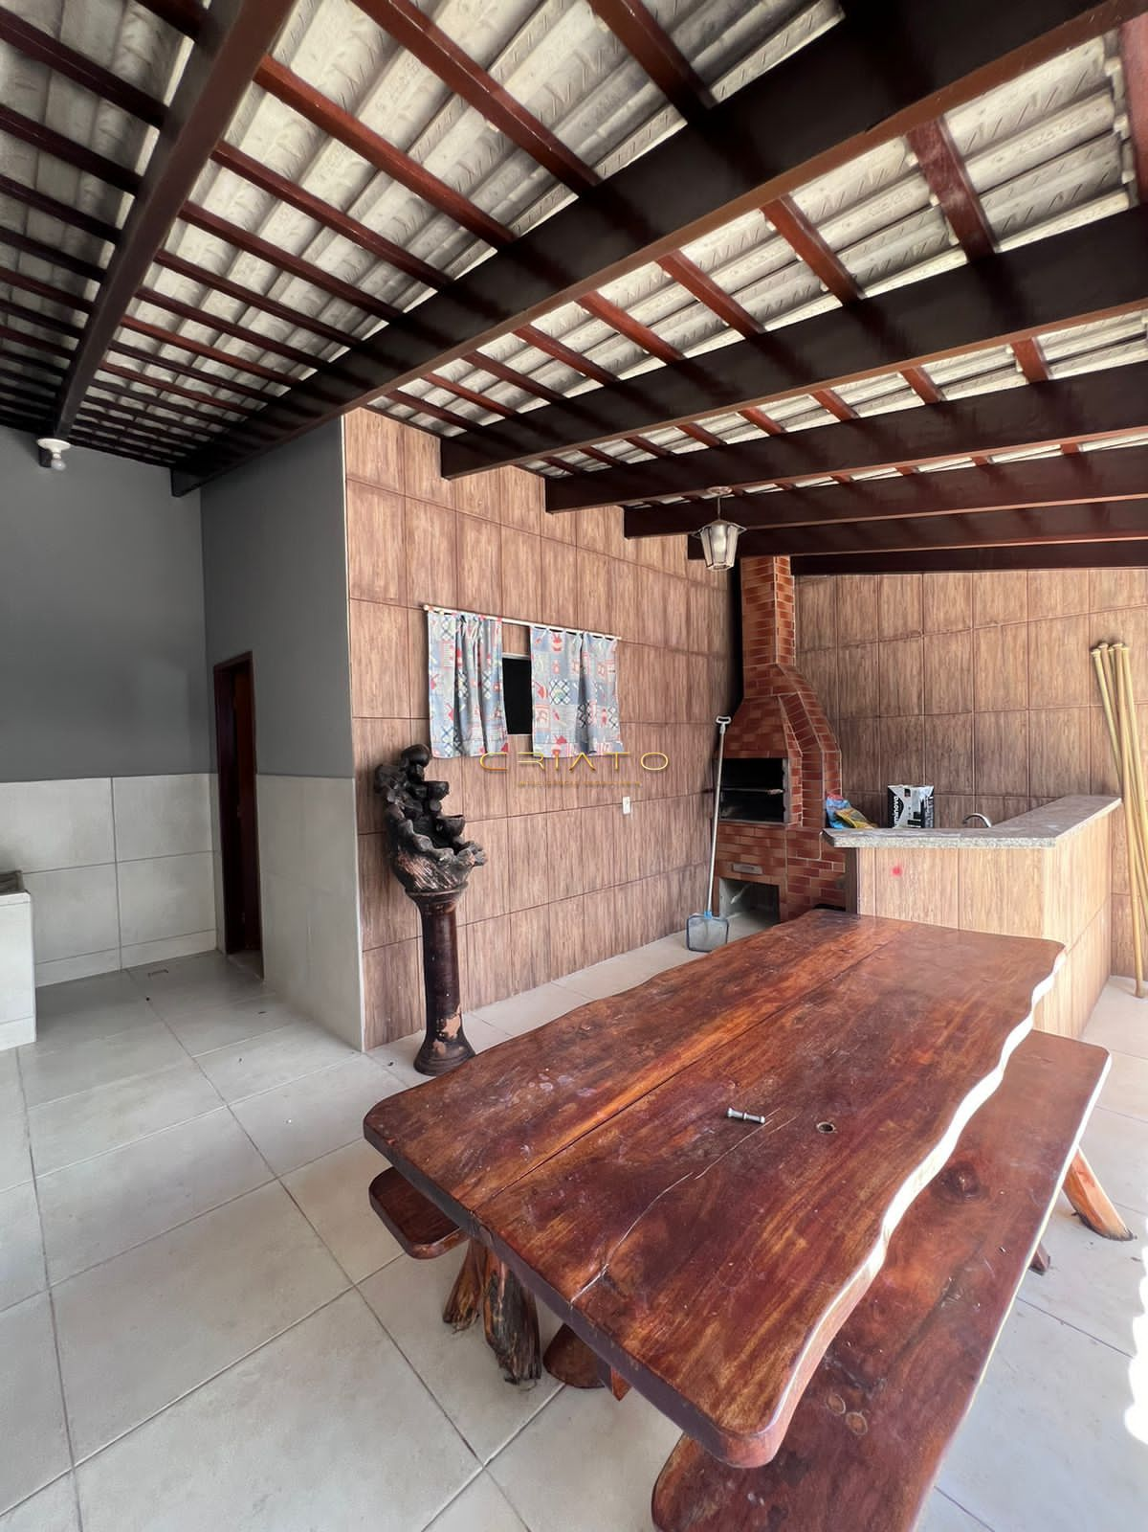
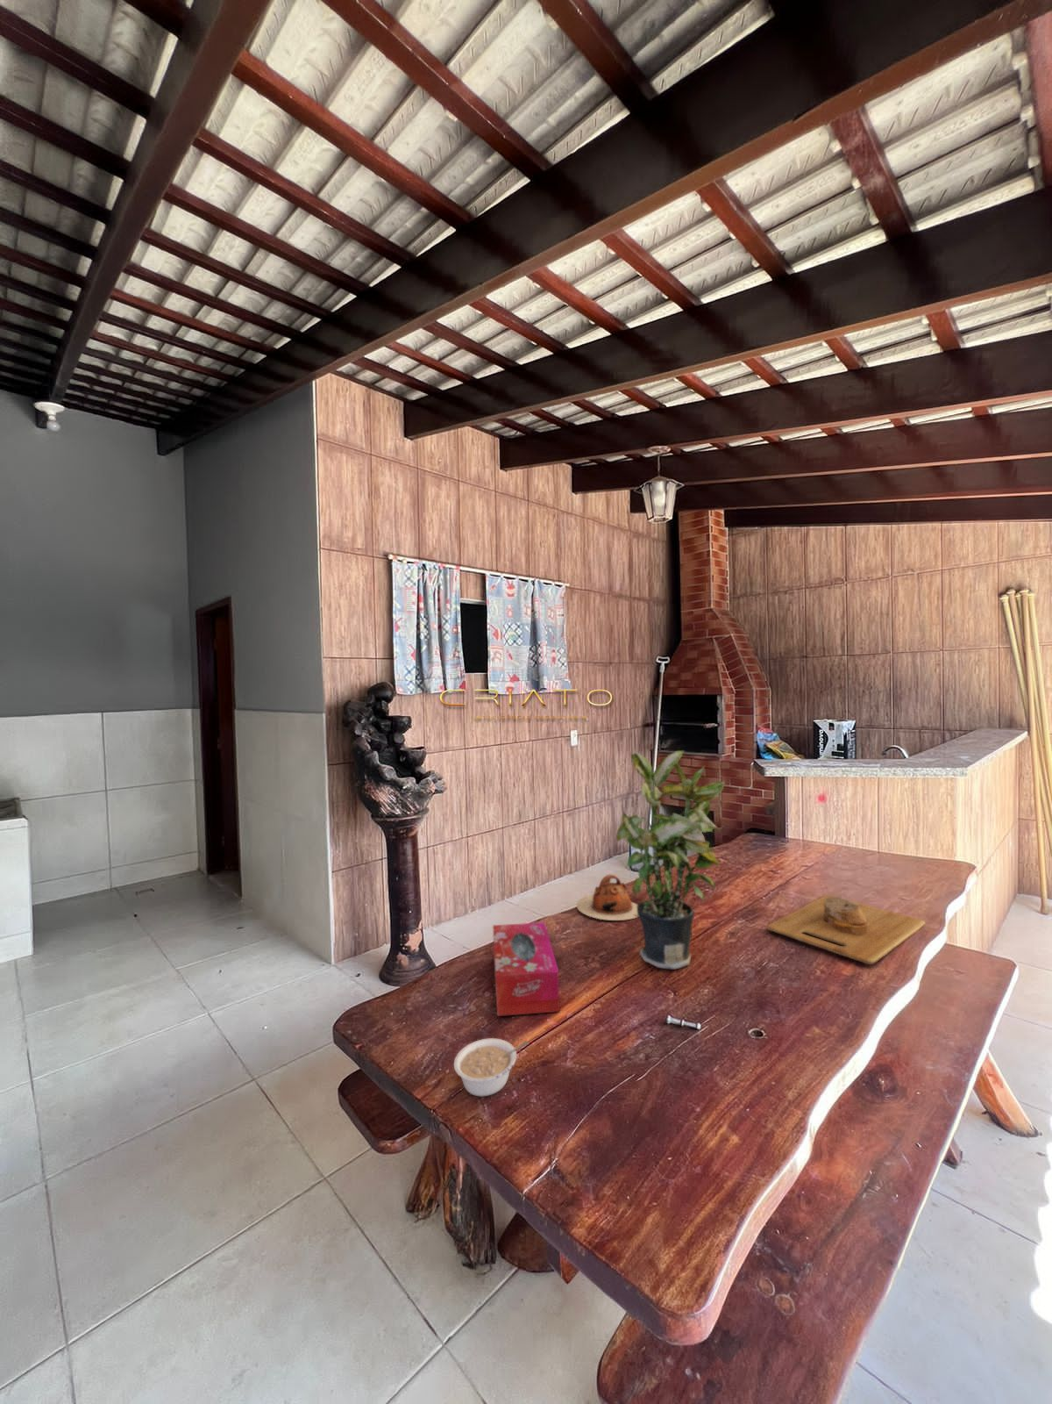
+ legume [453,1037,528,1098]
+ tissue box [492,921,560,1017]
+ cutting board [767,894,926,965]
+ teapot [576,873,639,921]
+ potted plant [616,747,726,971]
